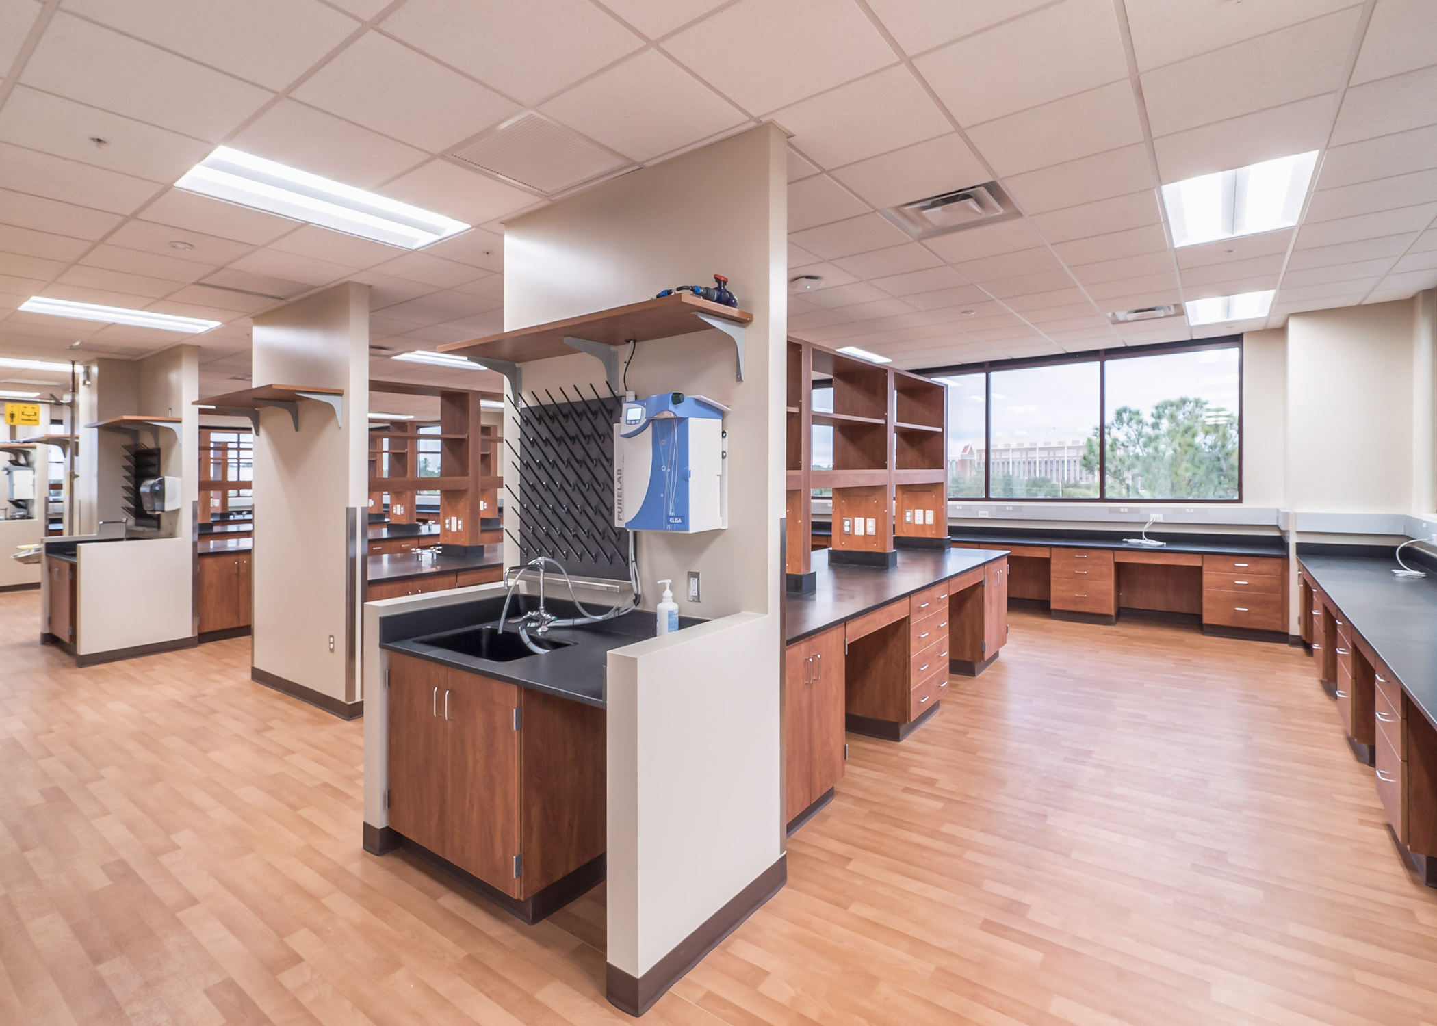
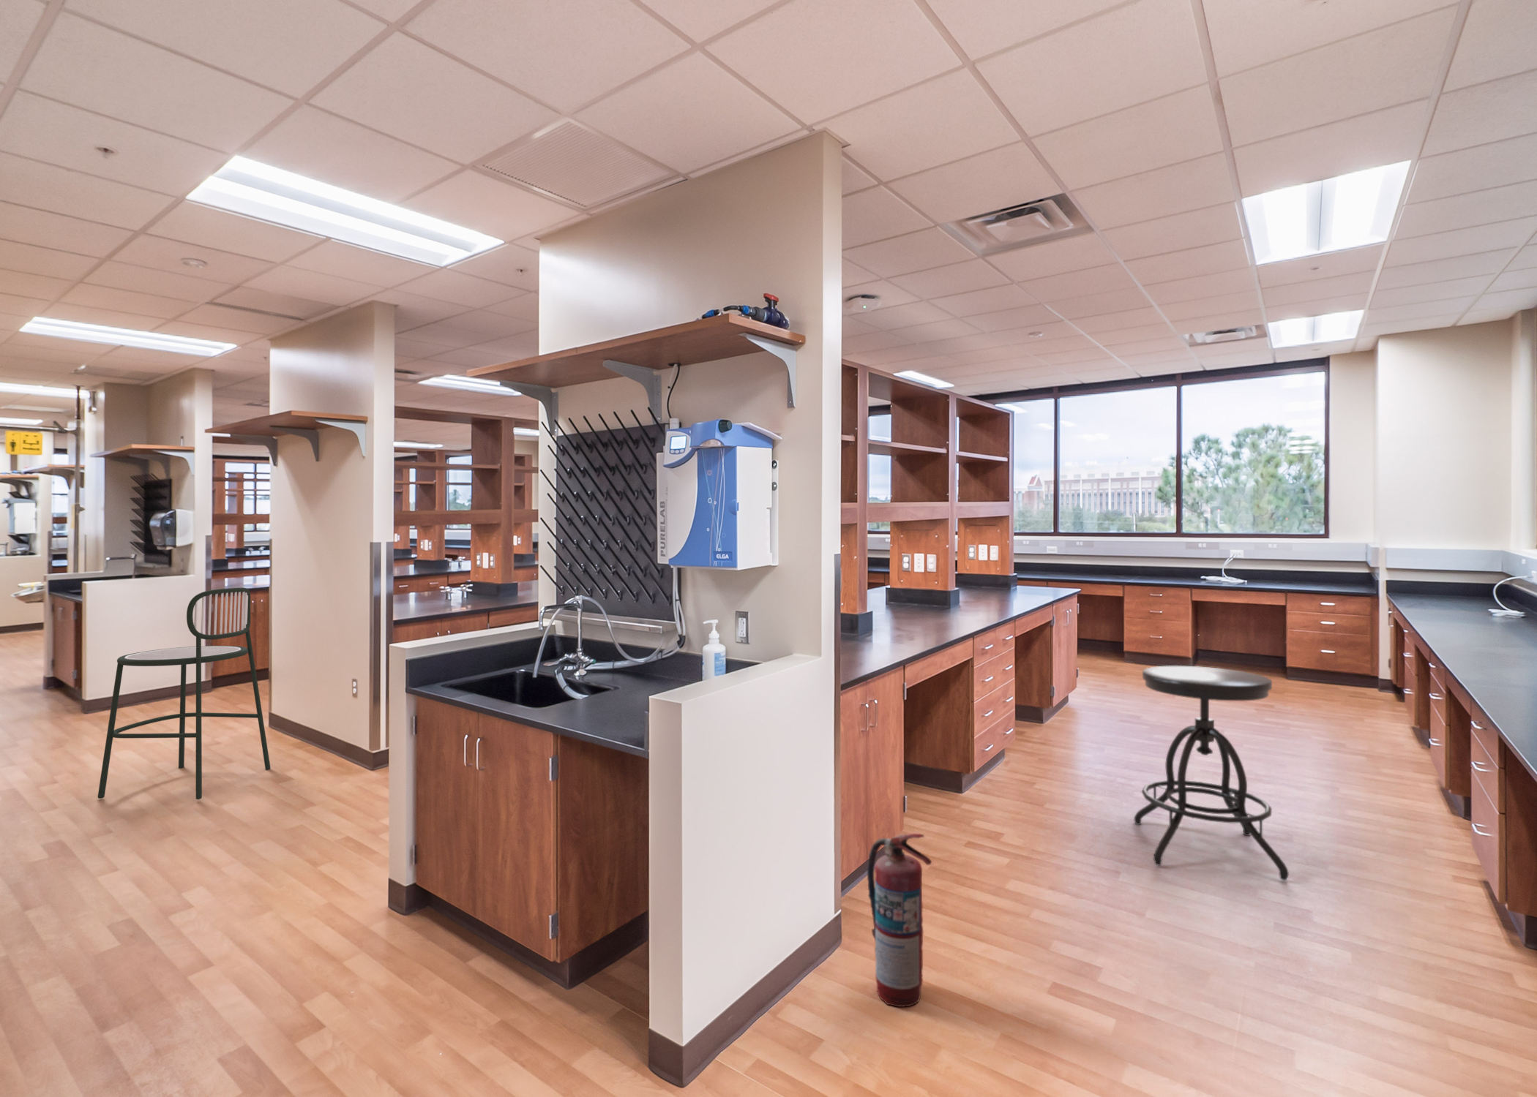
+ fire extinguisher [867,833,932,1008]
+ stool [1133,666,1290,881]
+ bar stool [97,586,271,800]
